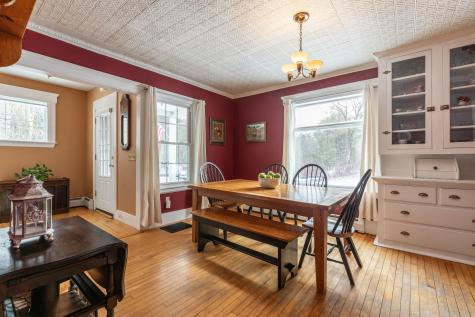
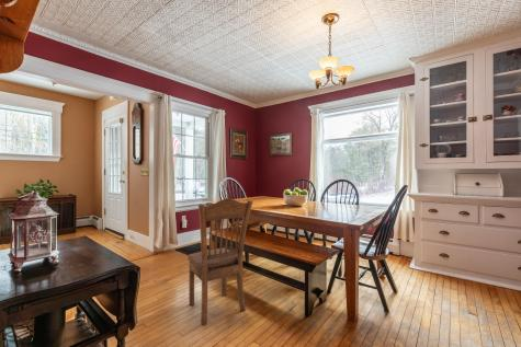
+ dining chair [186,197,253,326]
